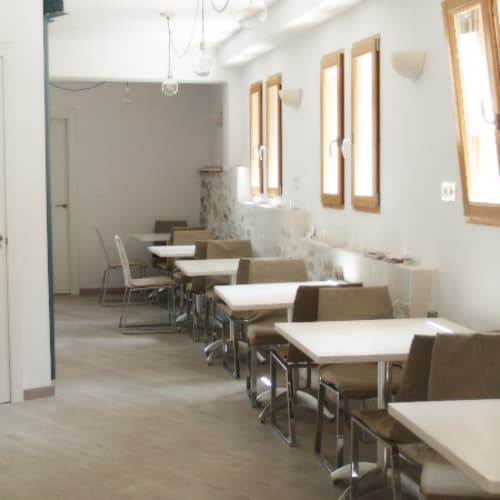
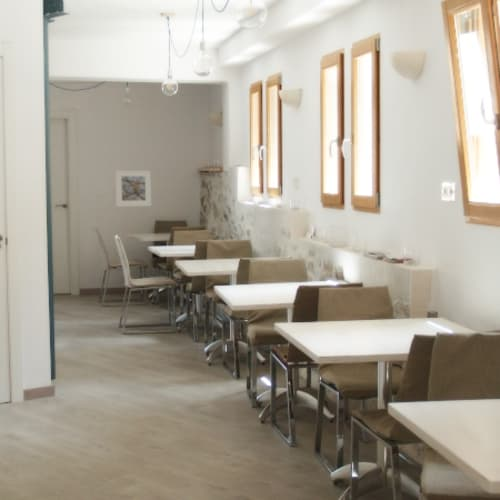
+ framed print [114,169,152,208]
